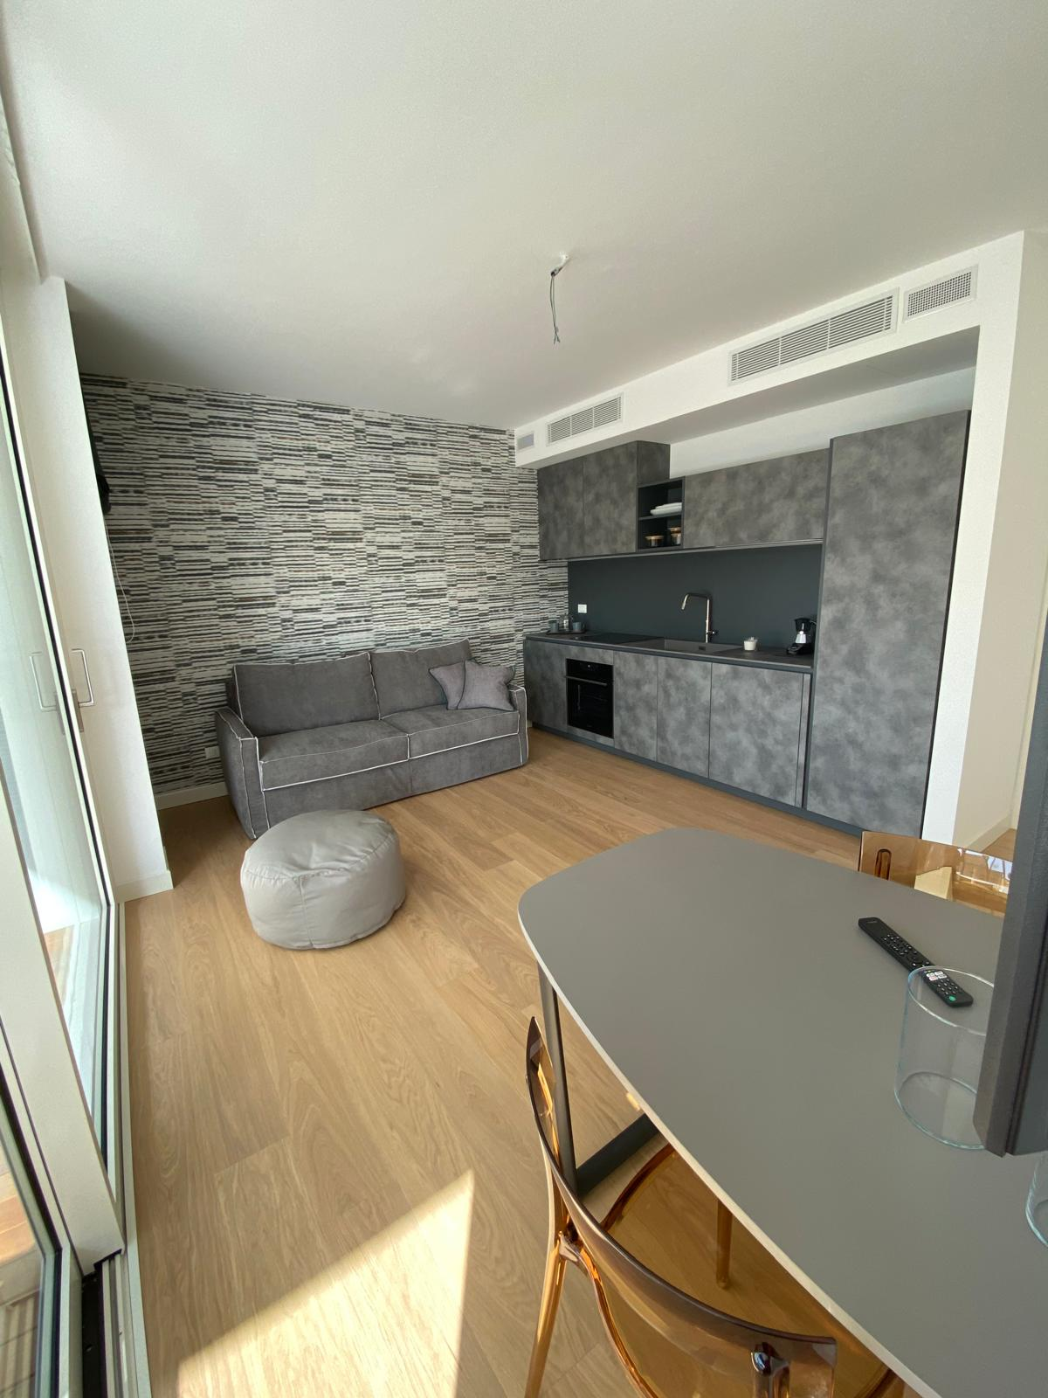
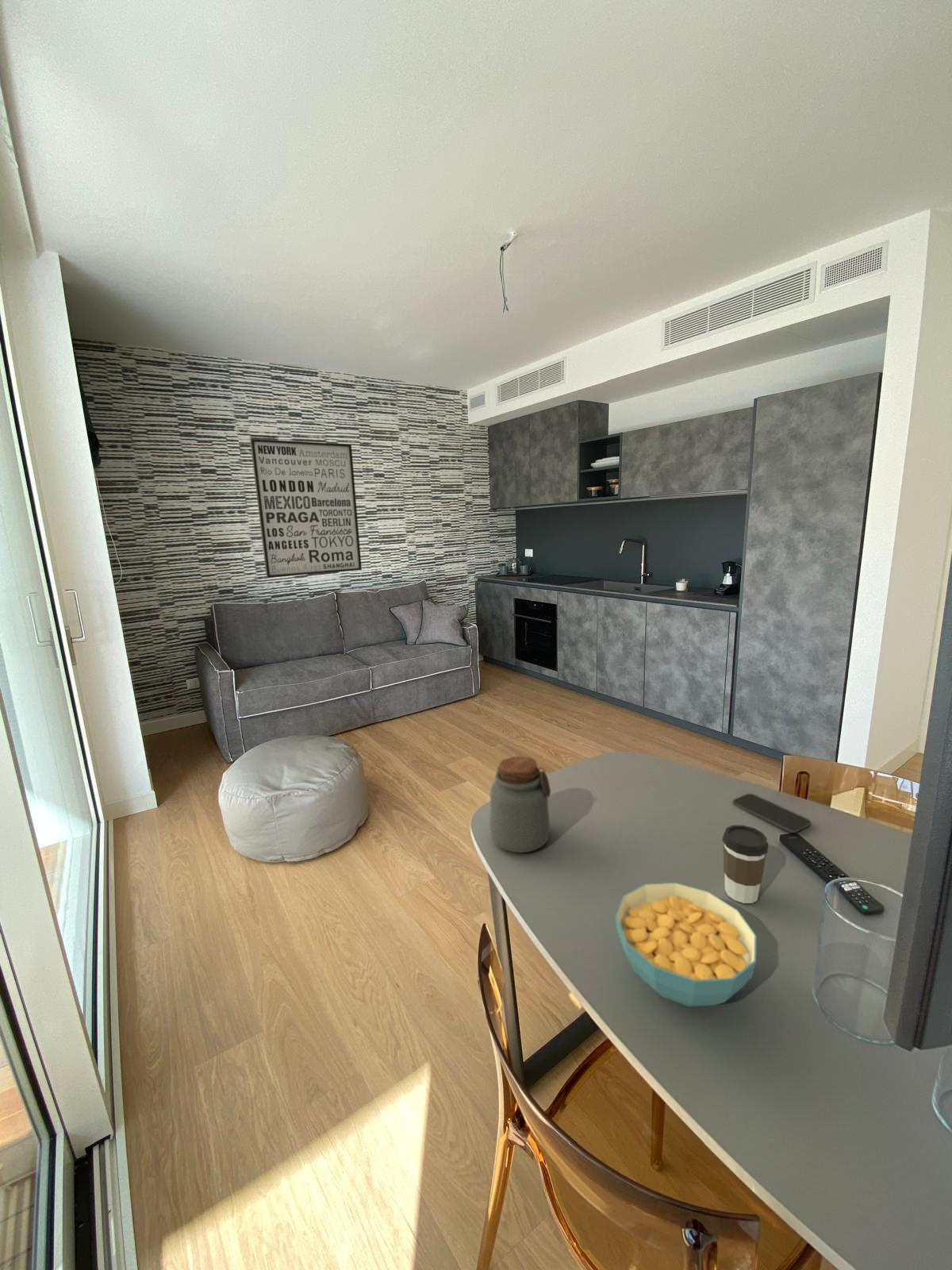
+ wall art [249,438,363,579]
+ coffee cup [722,825,770,904]
+ cereal bowl [614,882,758,1007]
+ smartphone [732,793,812,833]
+ jar [489,756,551,853]
